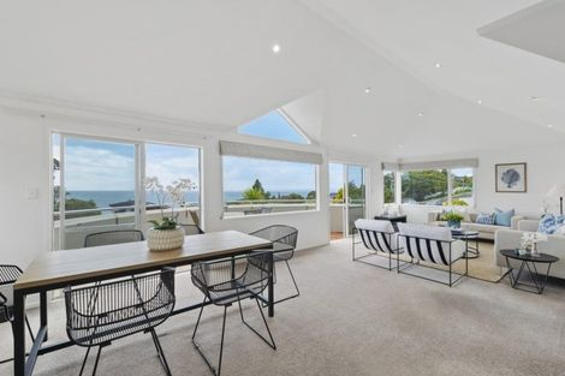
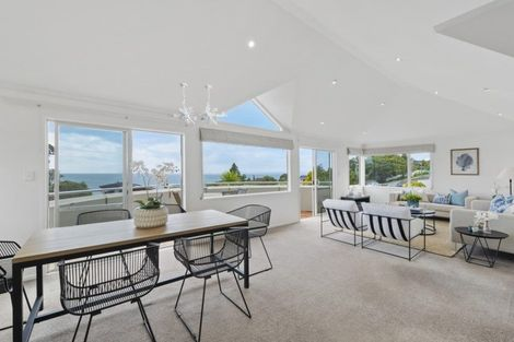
+ chandelier [166,82,229,129]
